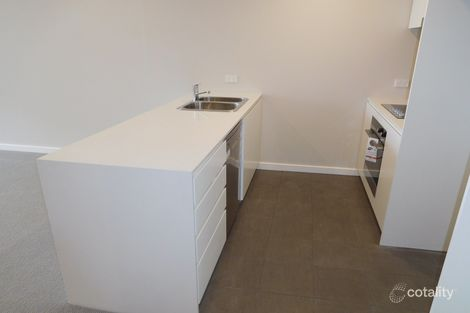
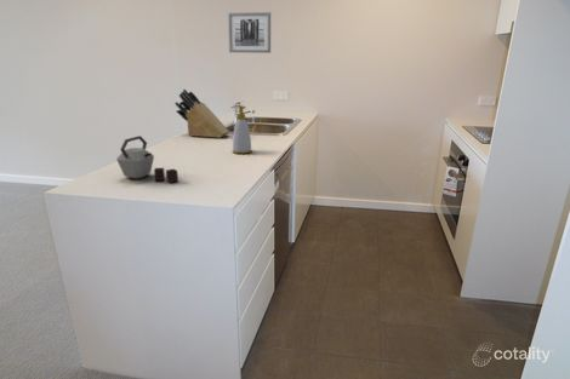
+ kettle [115,134,179,184]
+ knife block [173,88,230,139]
+ wall art [227,11,272,54]
+ soap bottle [230,104,253,155]
